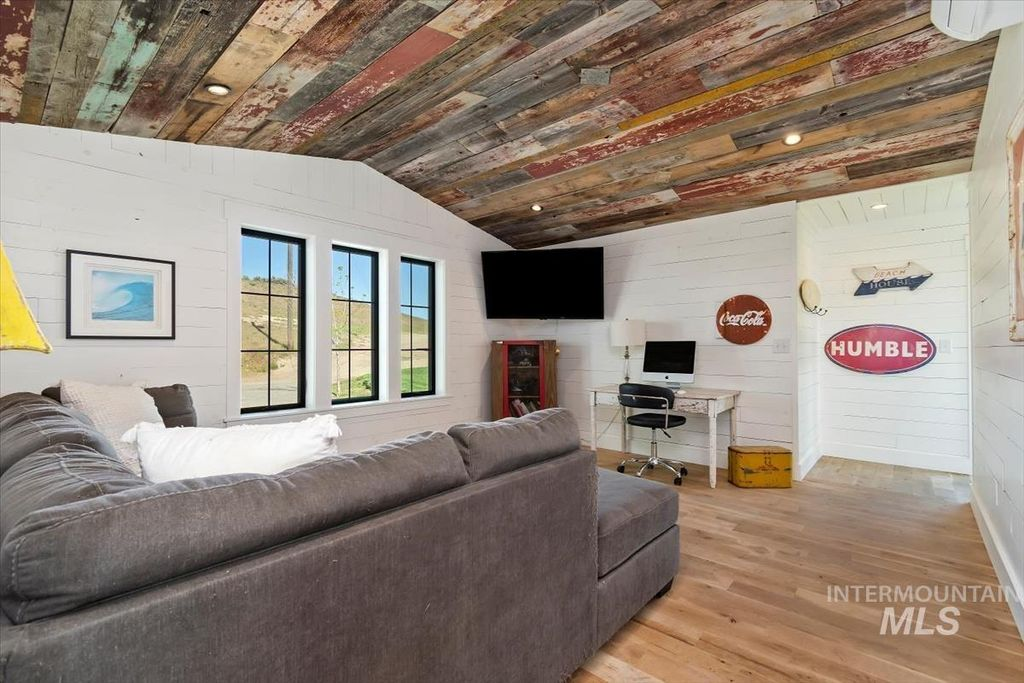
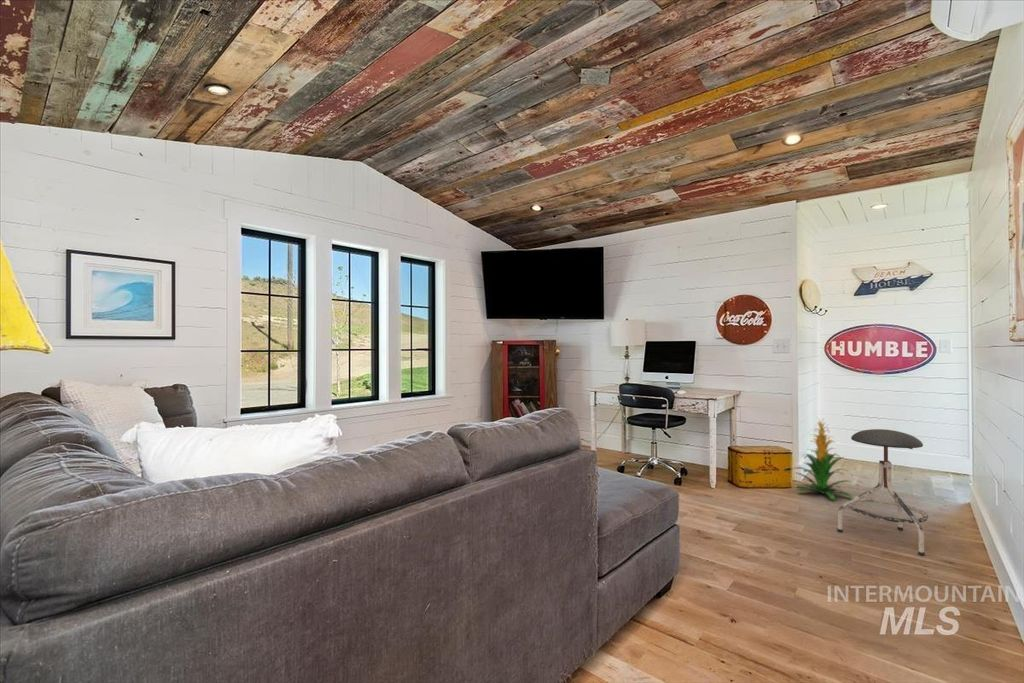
+ stool [836,428,929,557]
+ indoor plant [792,416,854,501]
